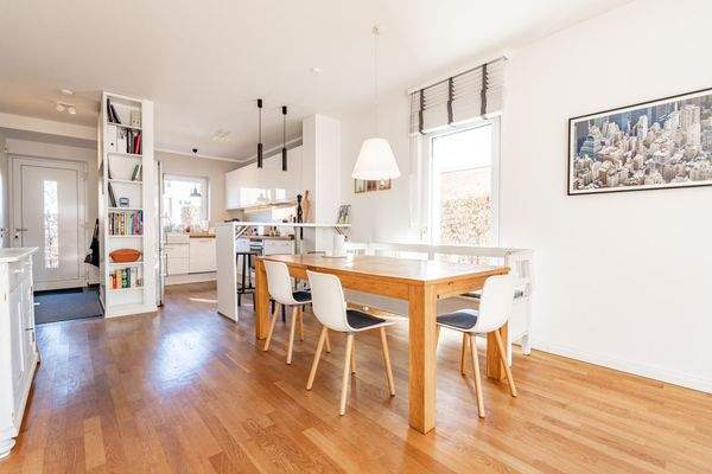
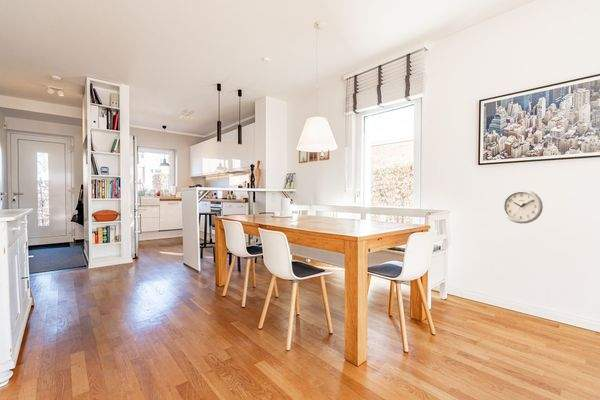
+ wall clock [500,188,544,224]
